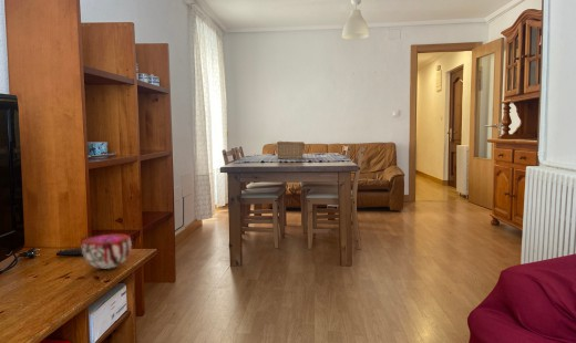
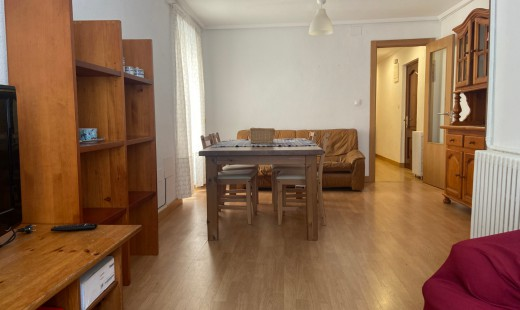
- decorative bowl [81,233,133,270]
